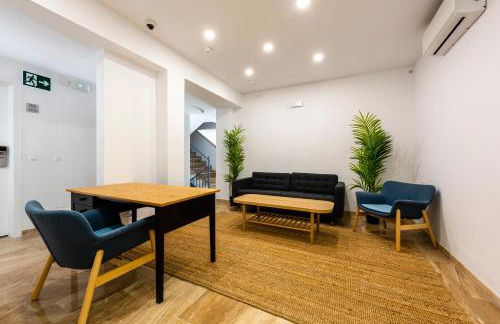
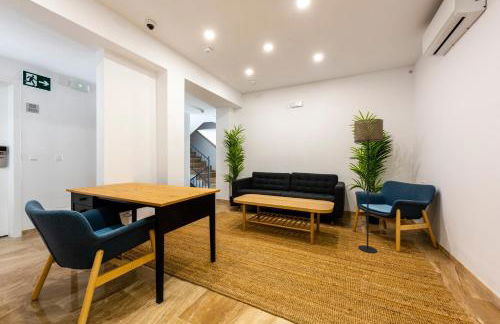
+ floor lamp [353,118,384,254]
